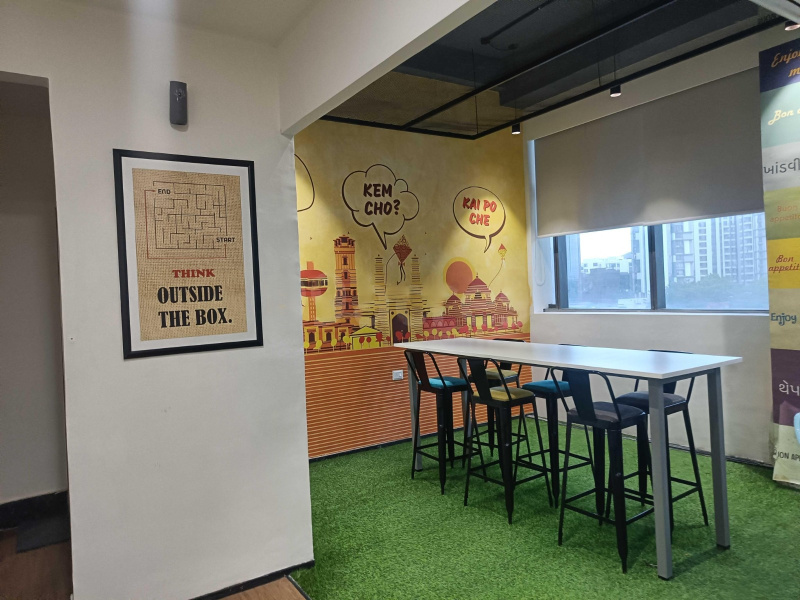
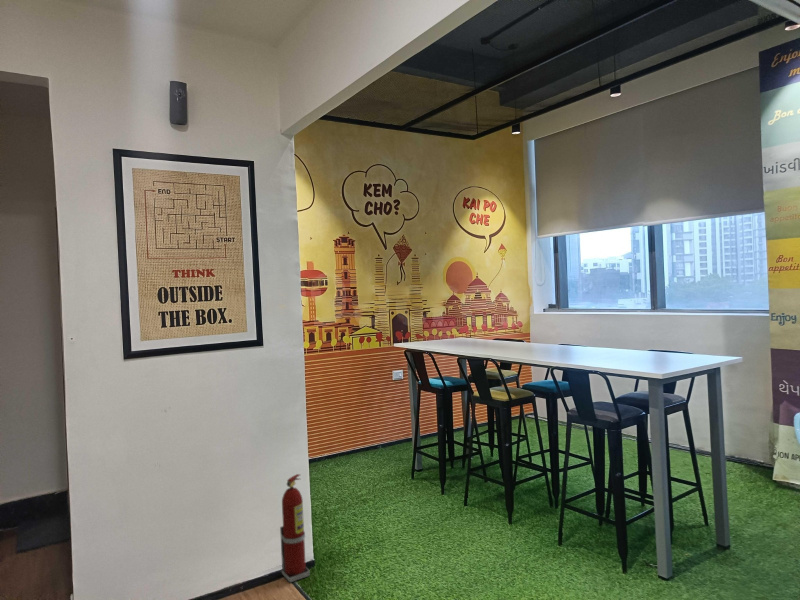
+ fire extinguisher [279,473,311,583]
